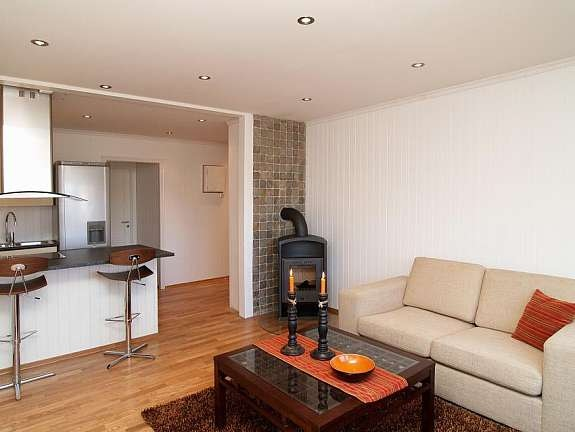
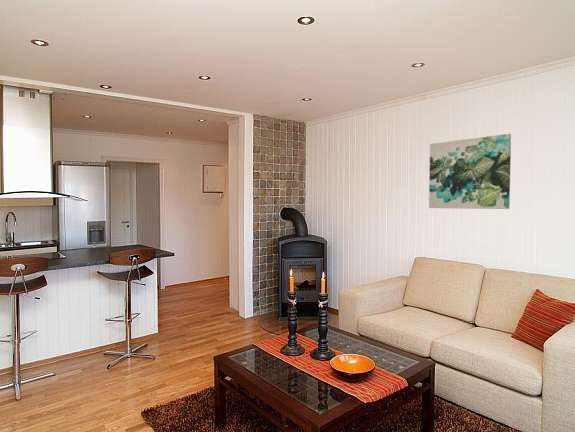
+ wall art [428,133,512,210]
